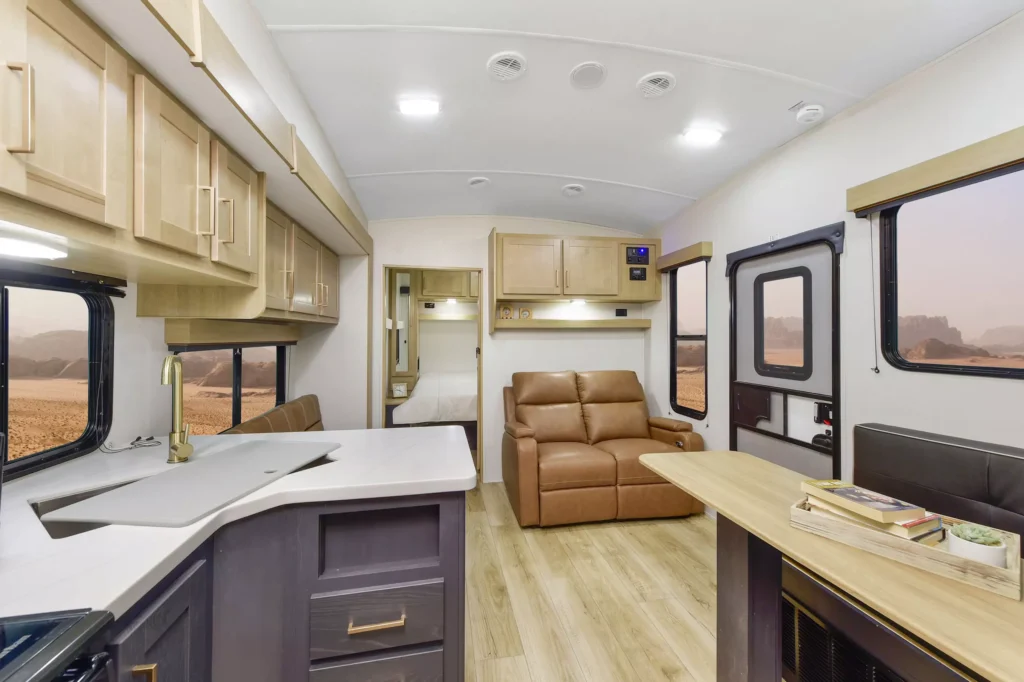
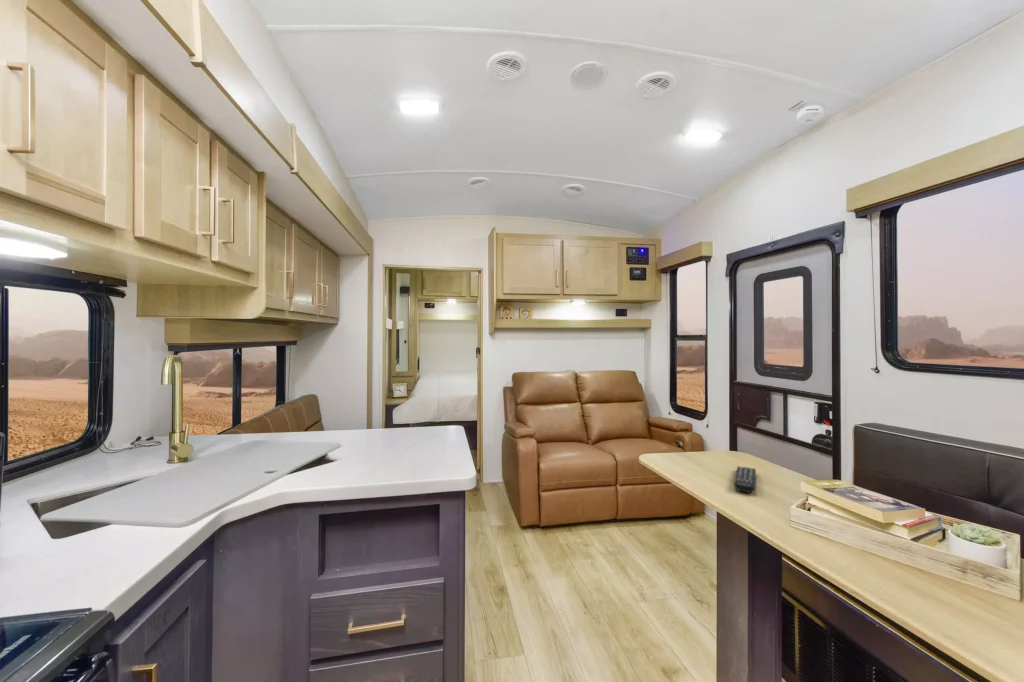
+ remote control [733,465,757,494]
